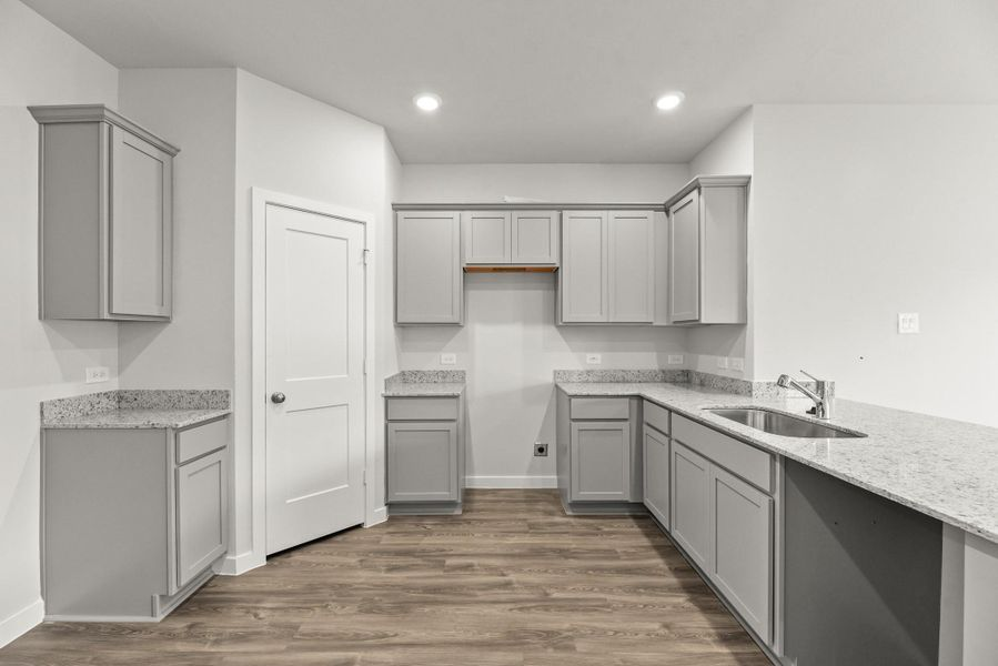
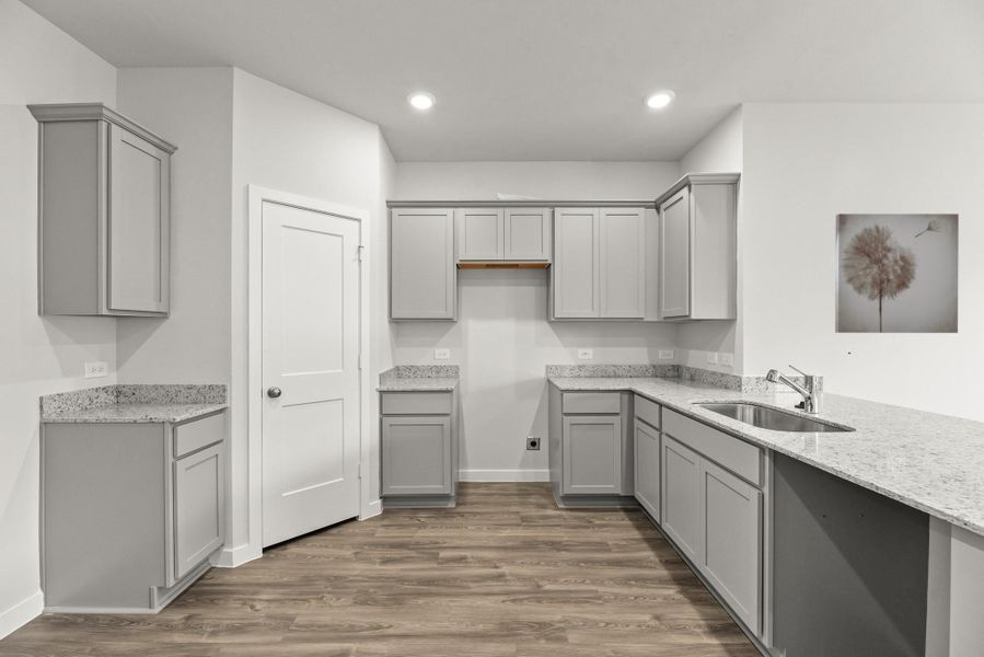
+ wall art [834,212,960,334]
